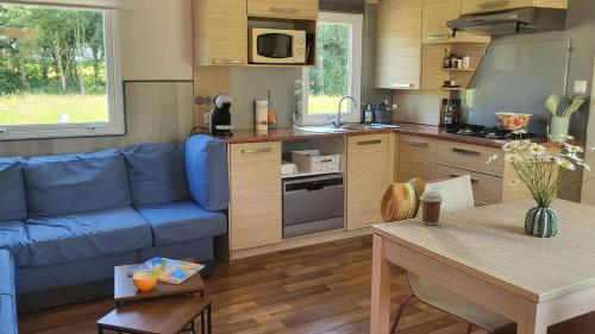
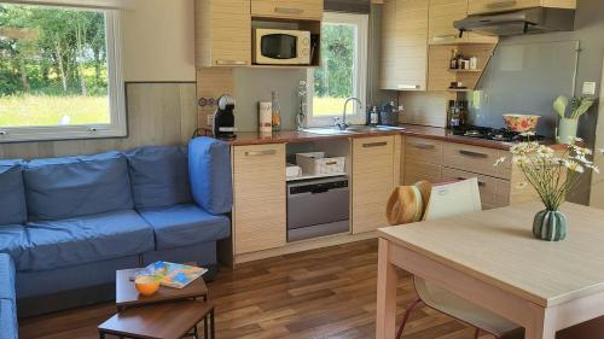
- coffee cup [419,191,444,226]
